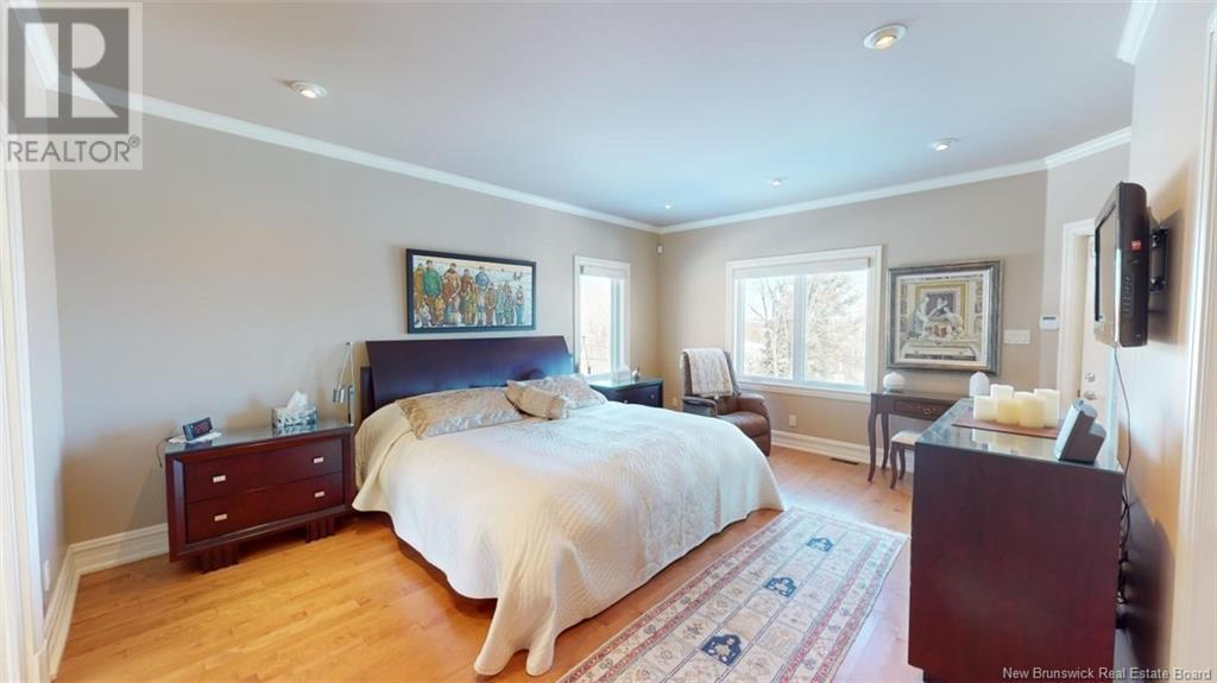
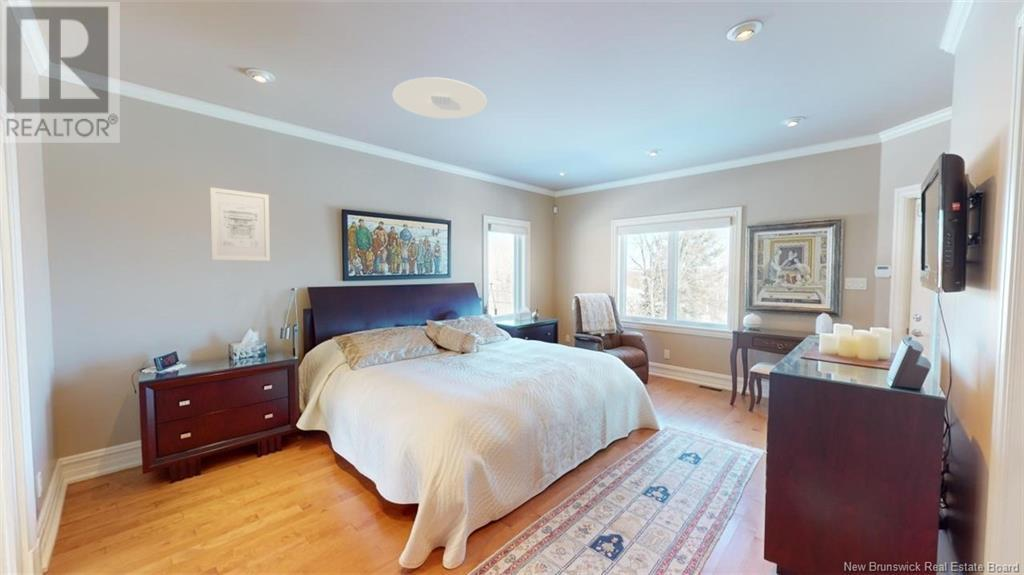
+ wall art [209,186,271,262]
+ ceiling light [392,76,488,120]
